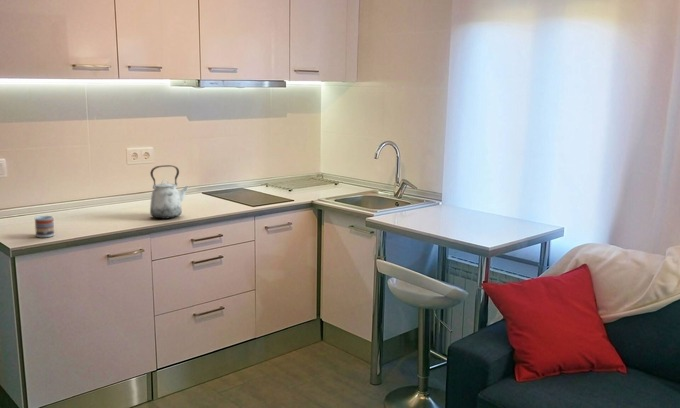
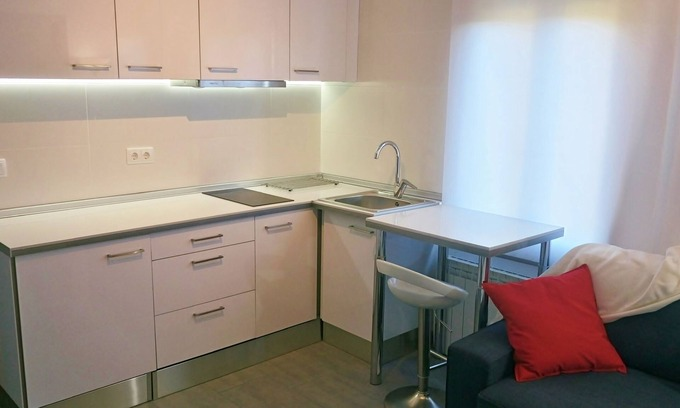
- cup [34,215,55,238]
- kettle [149,164,190,220]
